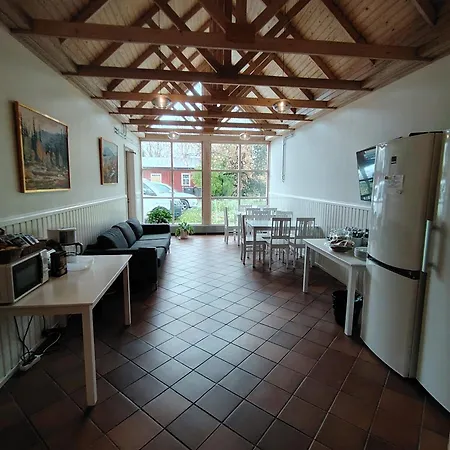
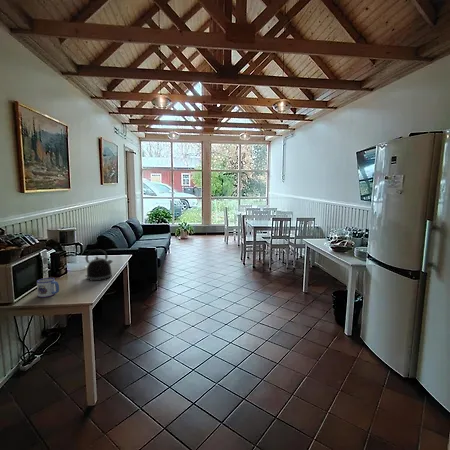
+ mug [36,277,60,299]
+ kettle [85,248,114,282]
